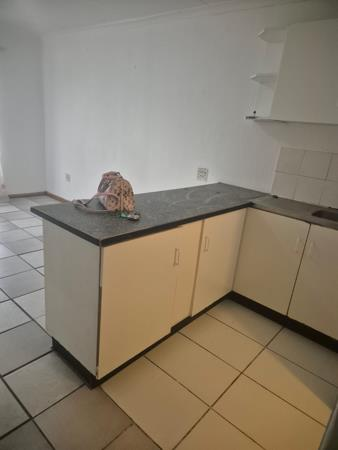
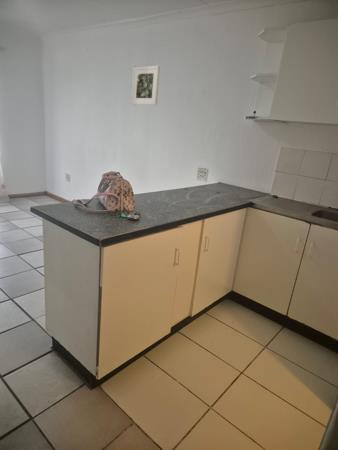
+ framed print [130,65,161,106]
